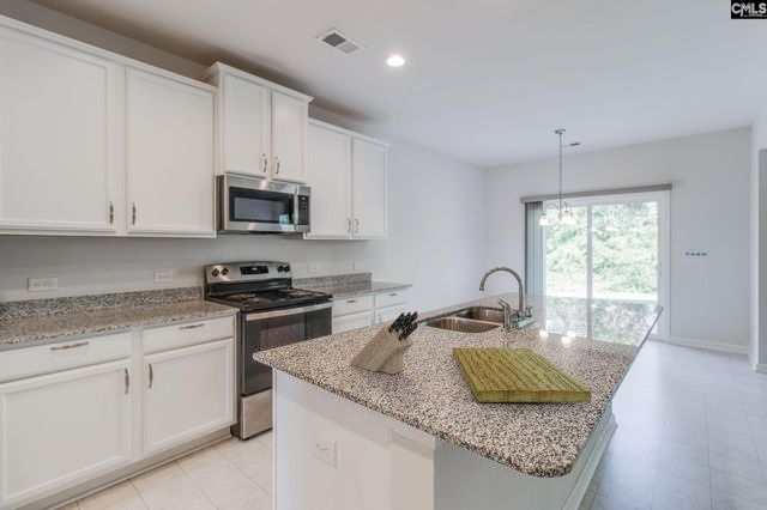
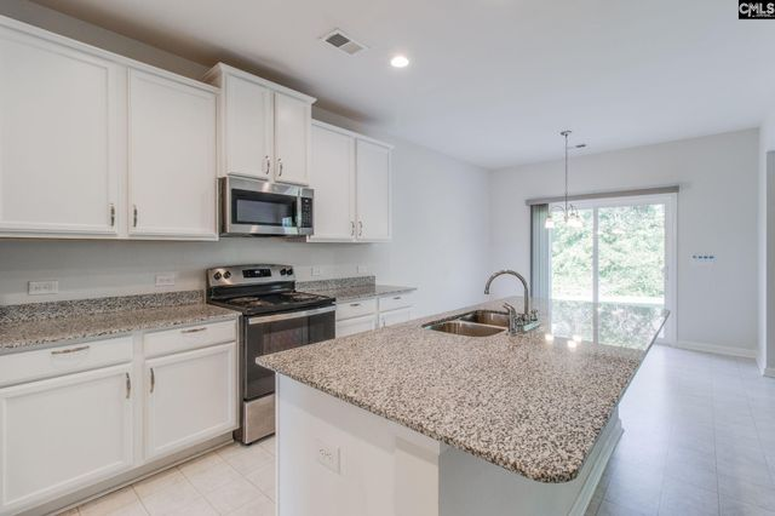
- knife block [349,310,419,376]
- cutting board [452,346,592,403]
